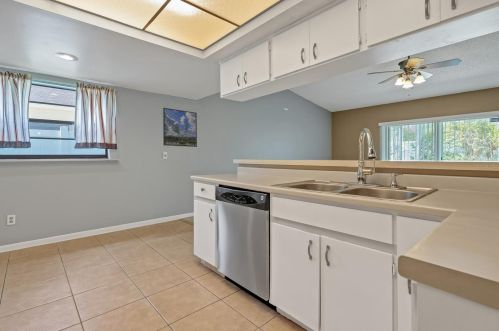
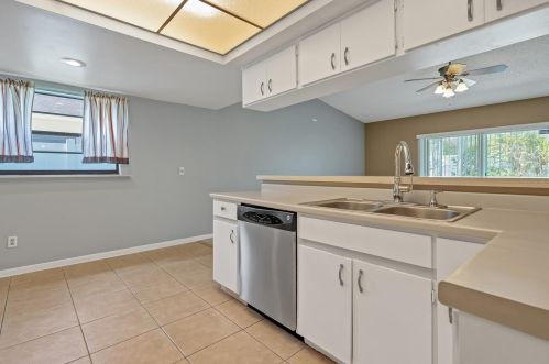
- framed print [162,107,198,148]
